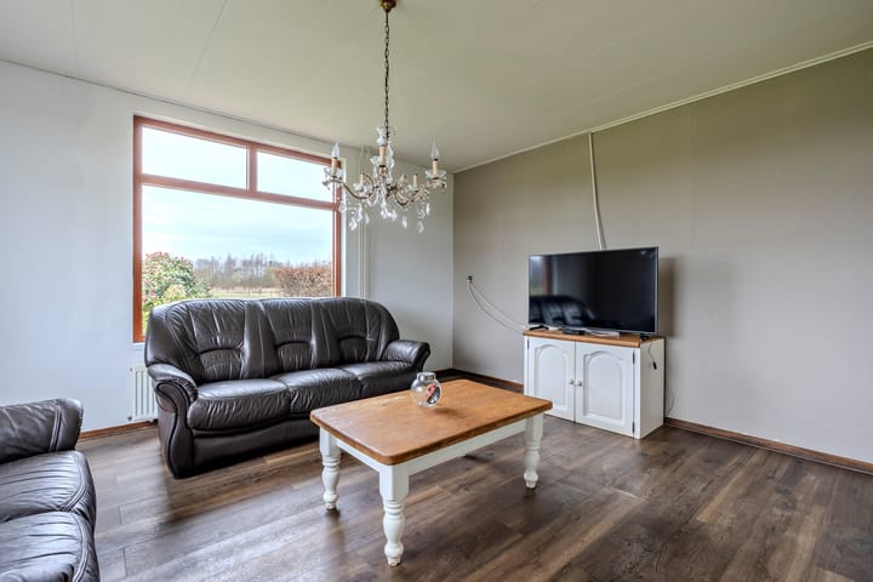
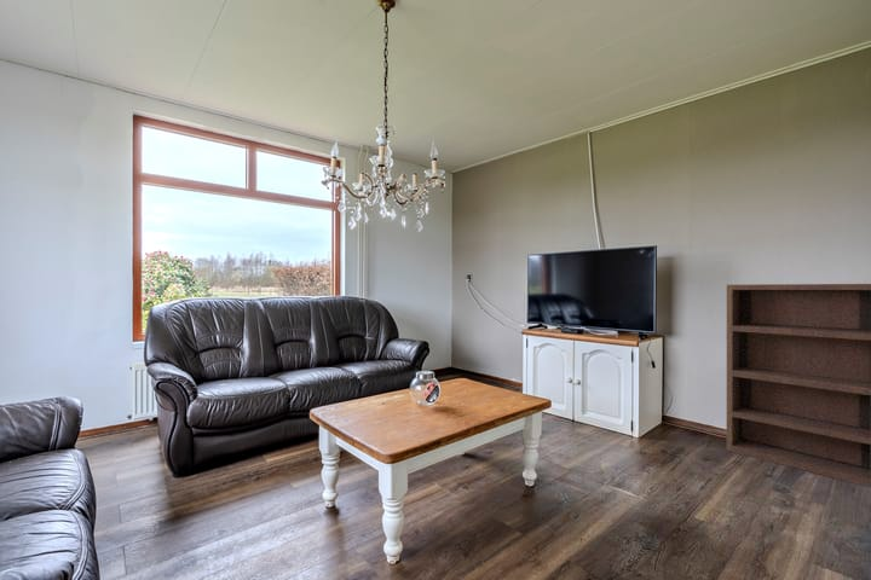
+ bookcase [726,283,871,488]
